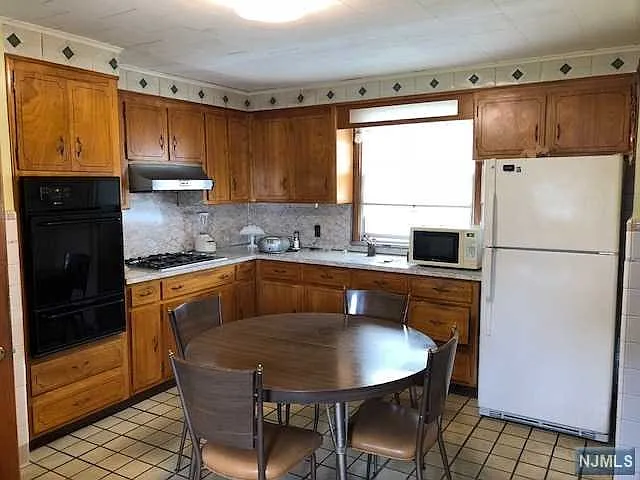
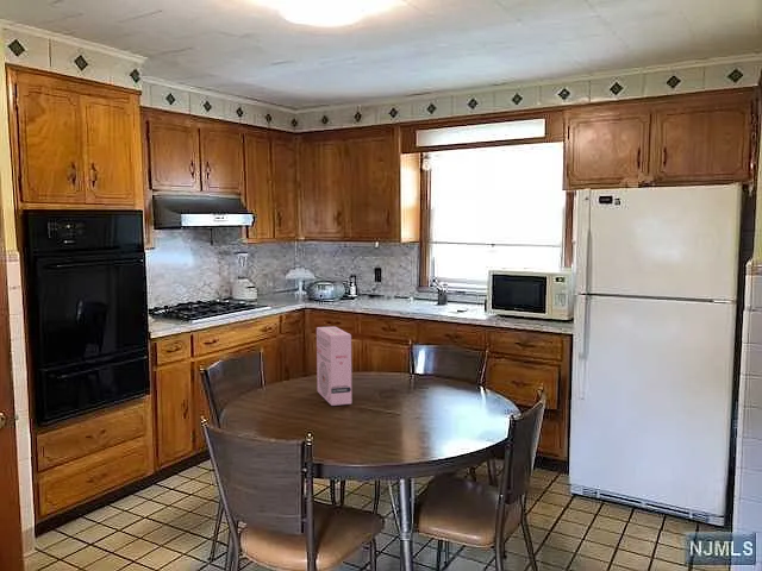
+ cereal box [316,325,352,407]
